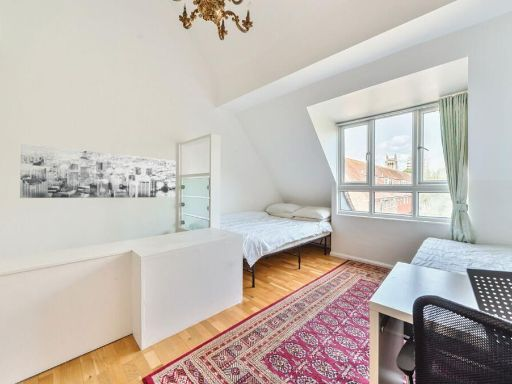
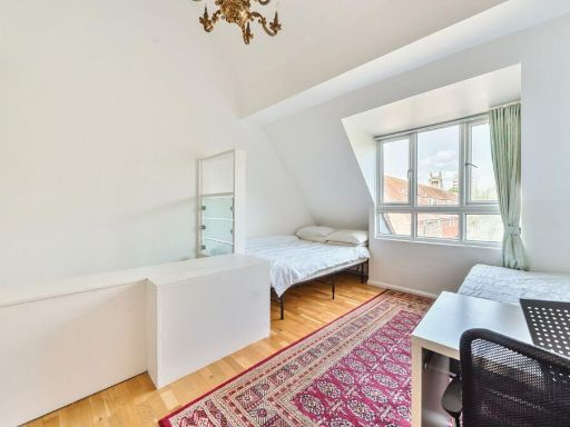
- wall art [19,143,177,199]
